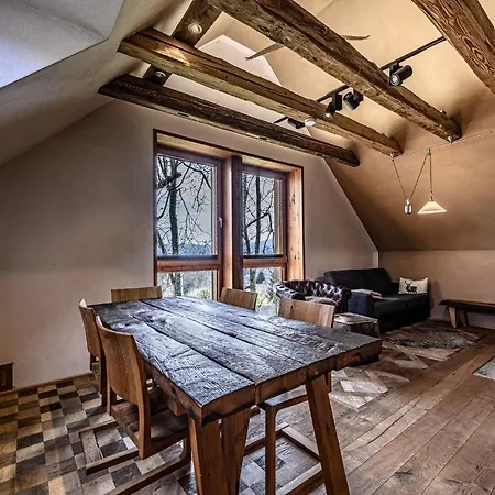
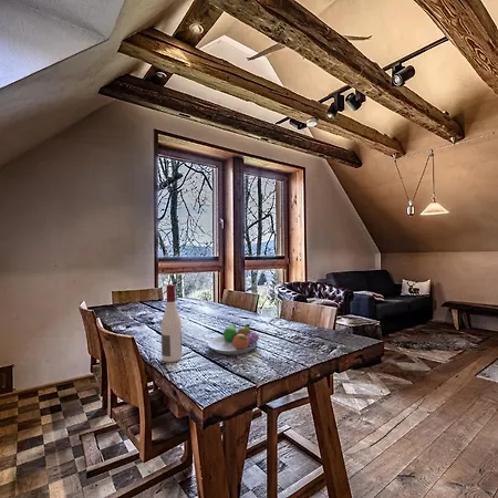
+ alcohol [160,283,183,363]
+ fruit bowl [207,323,260,355]
